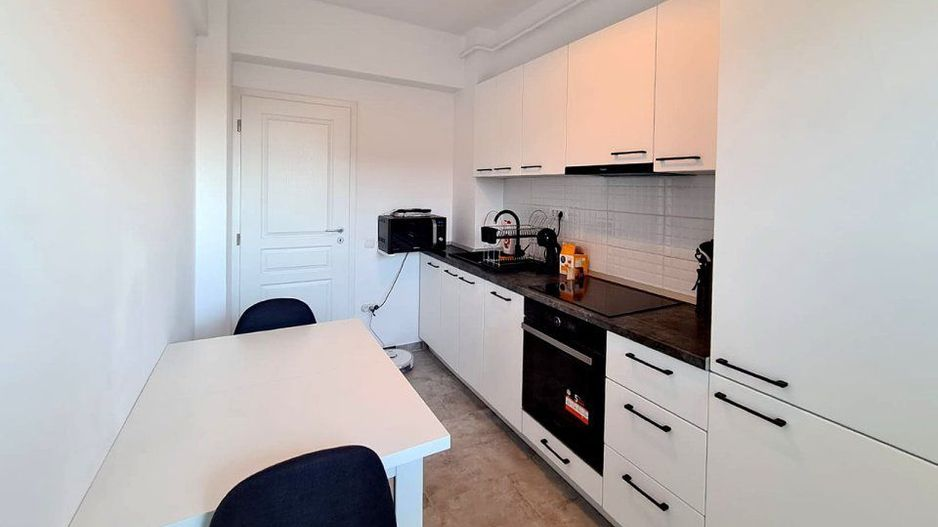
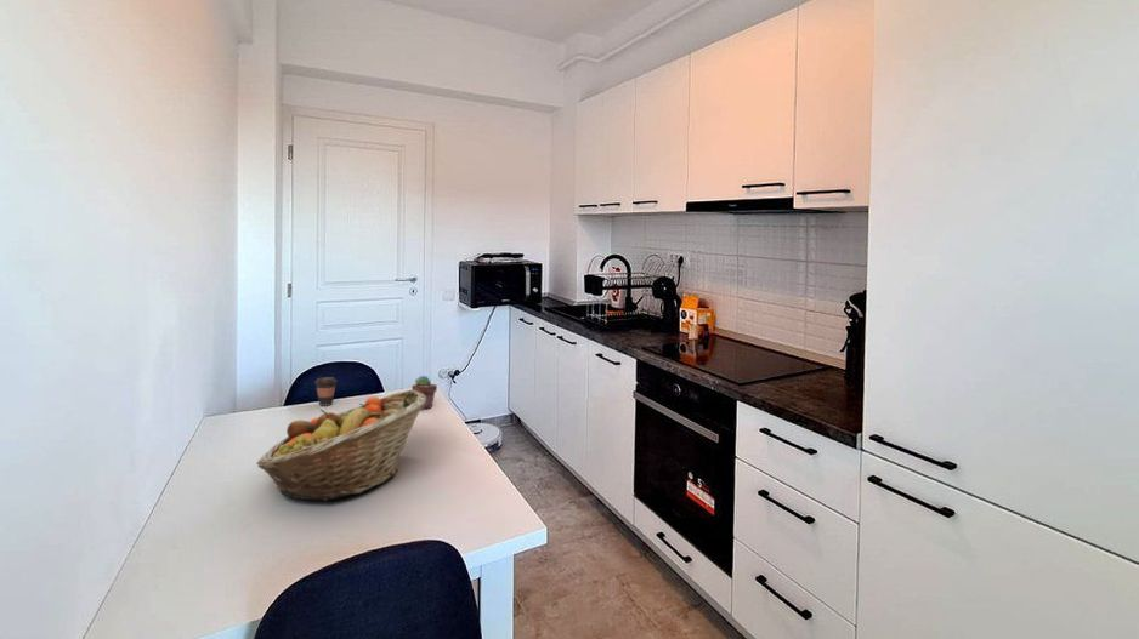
+ coffee cup [313,376,338,406]
+ potted succulent [410,375,438,411]
+ fruit basket [256,389,426,502]
